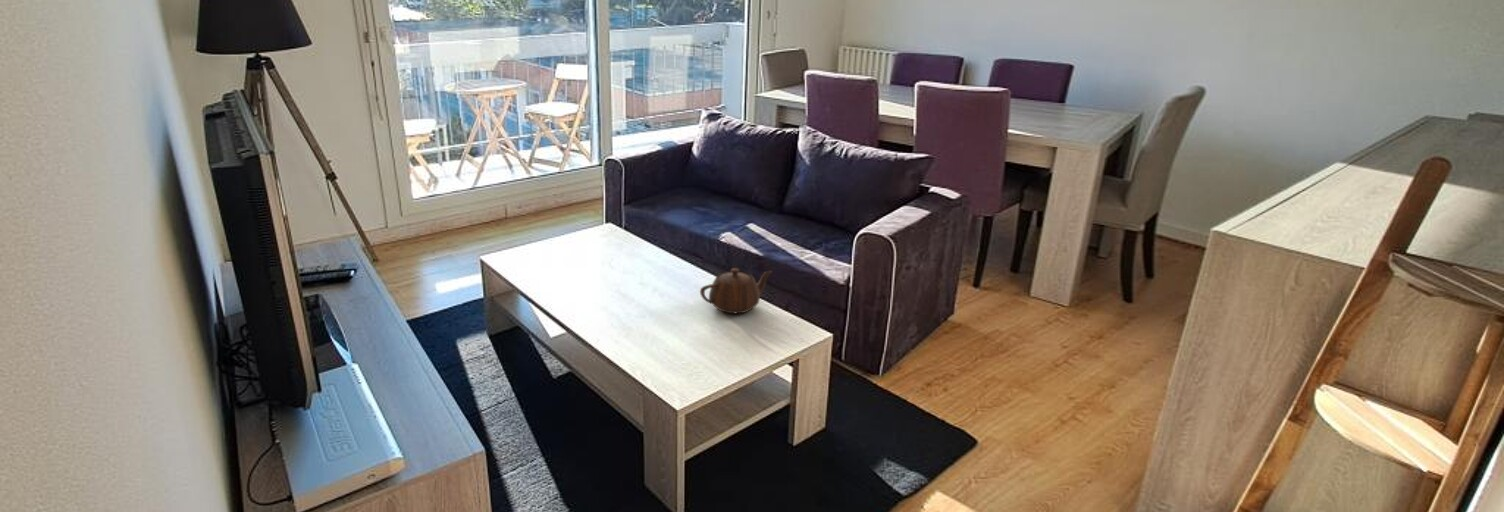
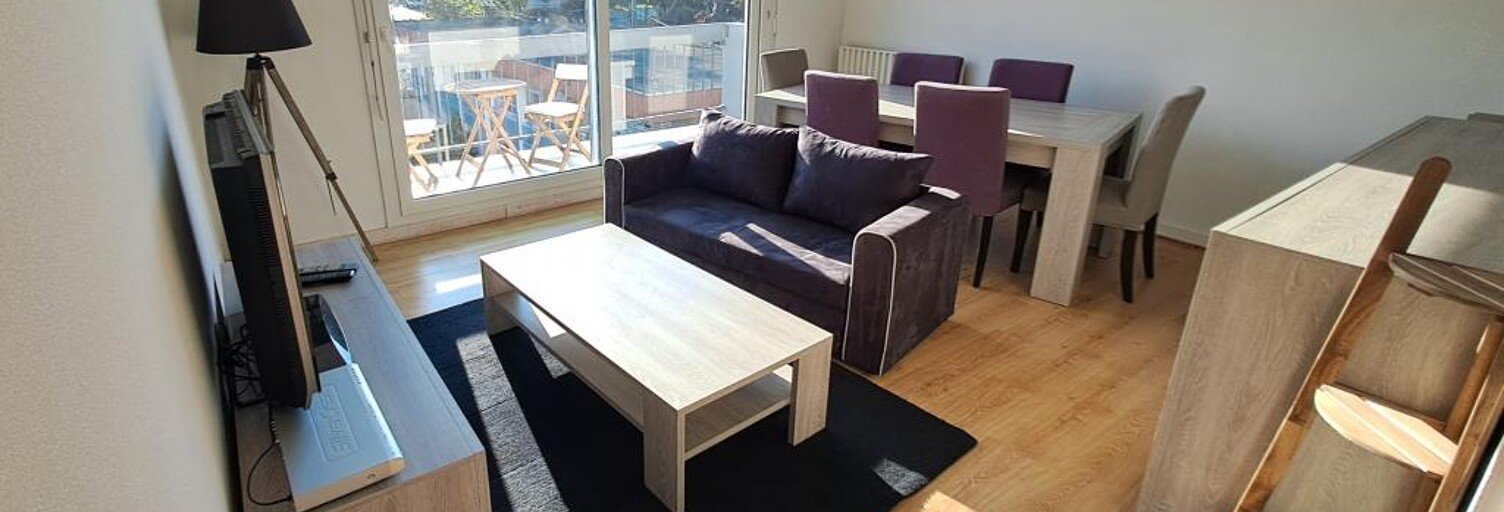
- teapot [699,267,773,315]
